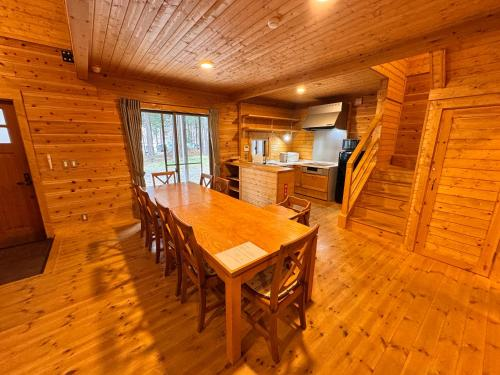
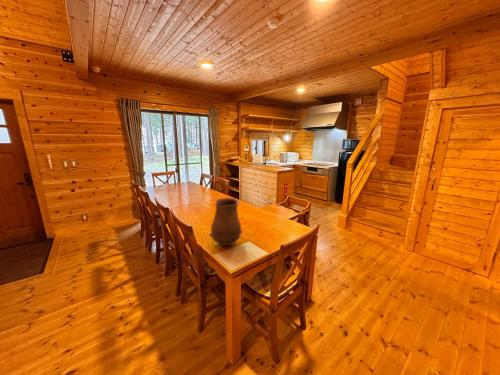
+ vase [208,197,243,247]
